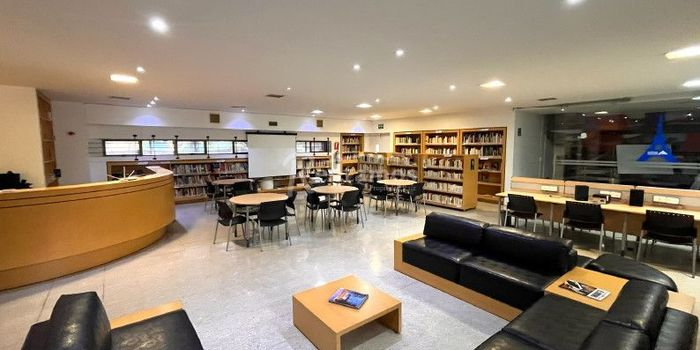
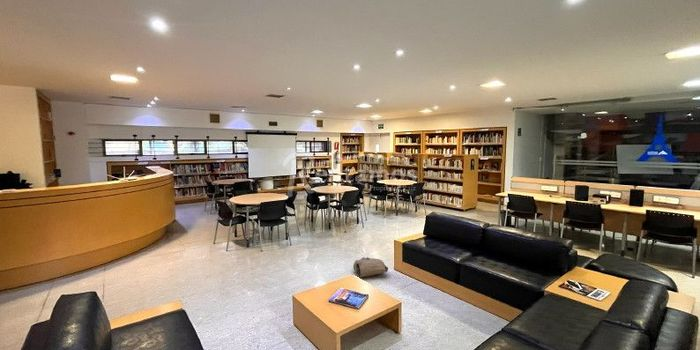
+ bag [352,256,389,278]
